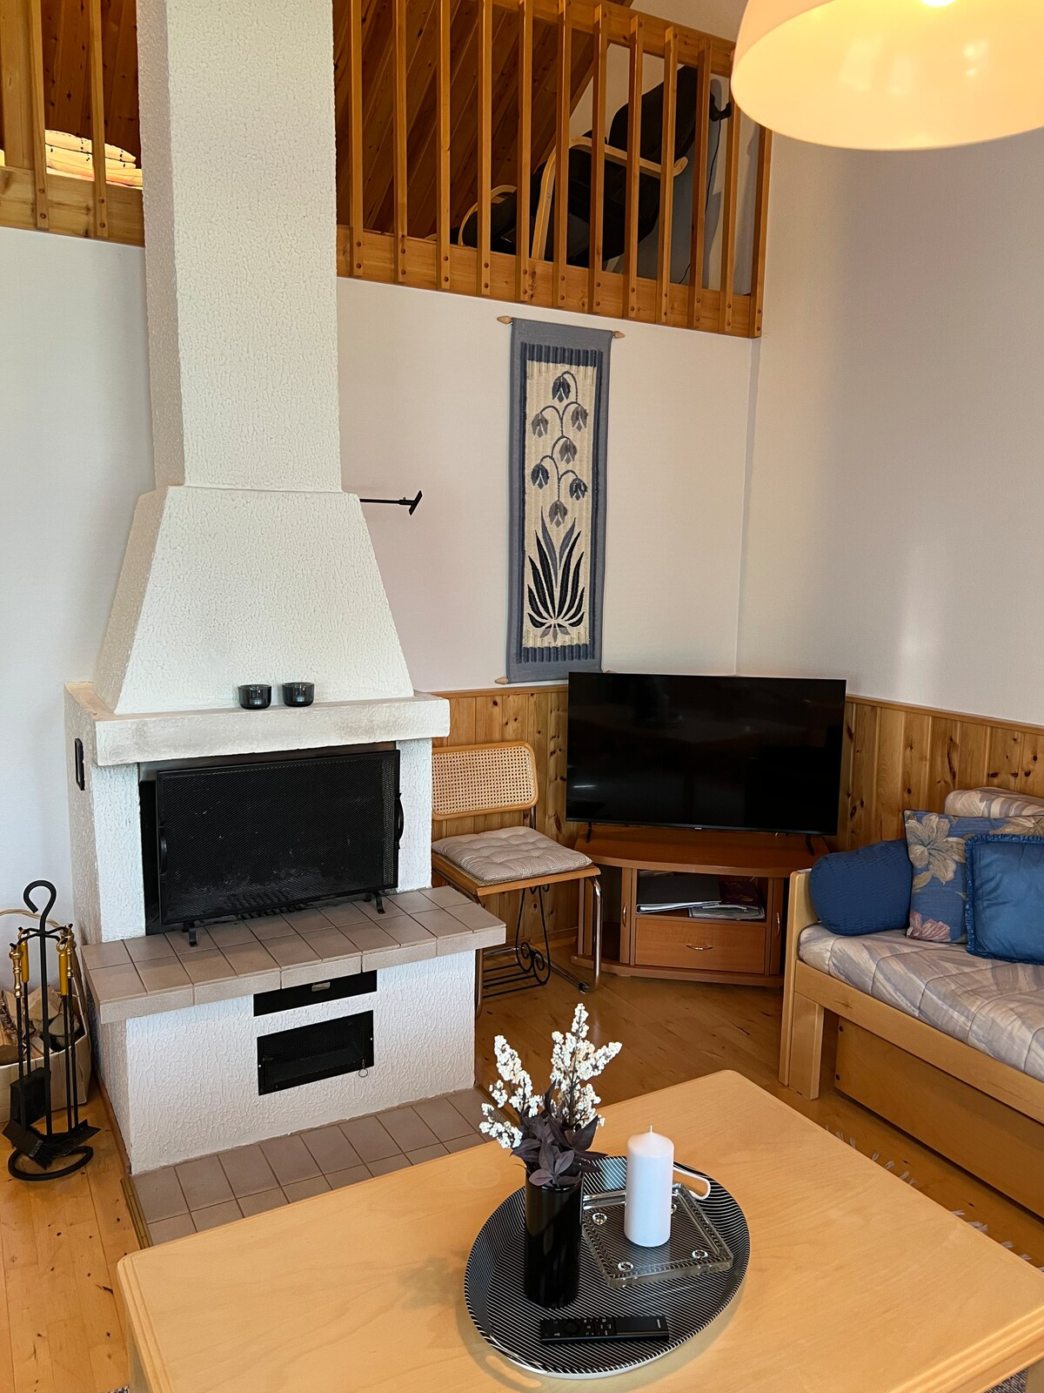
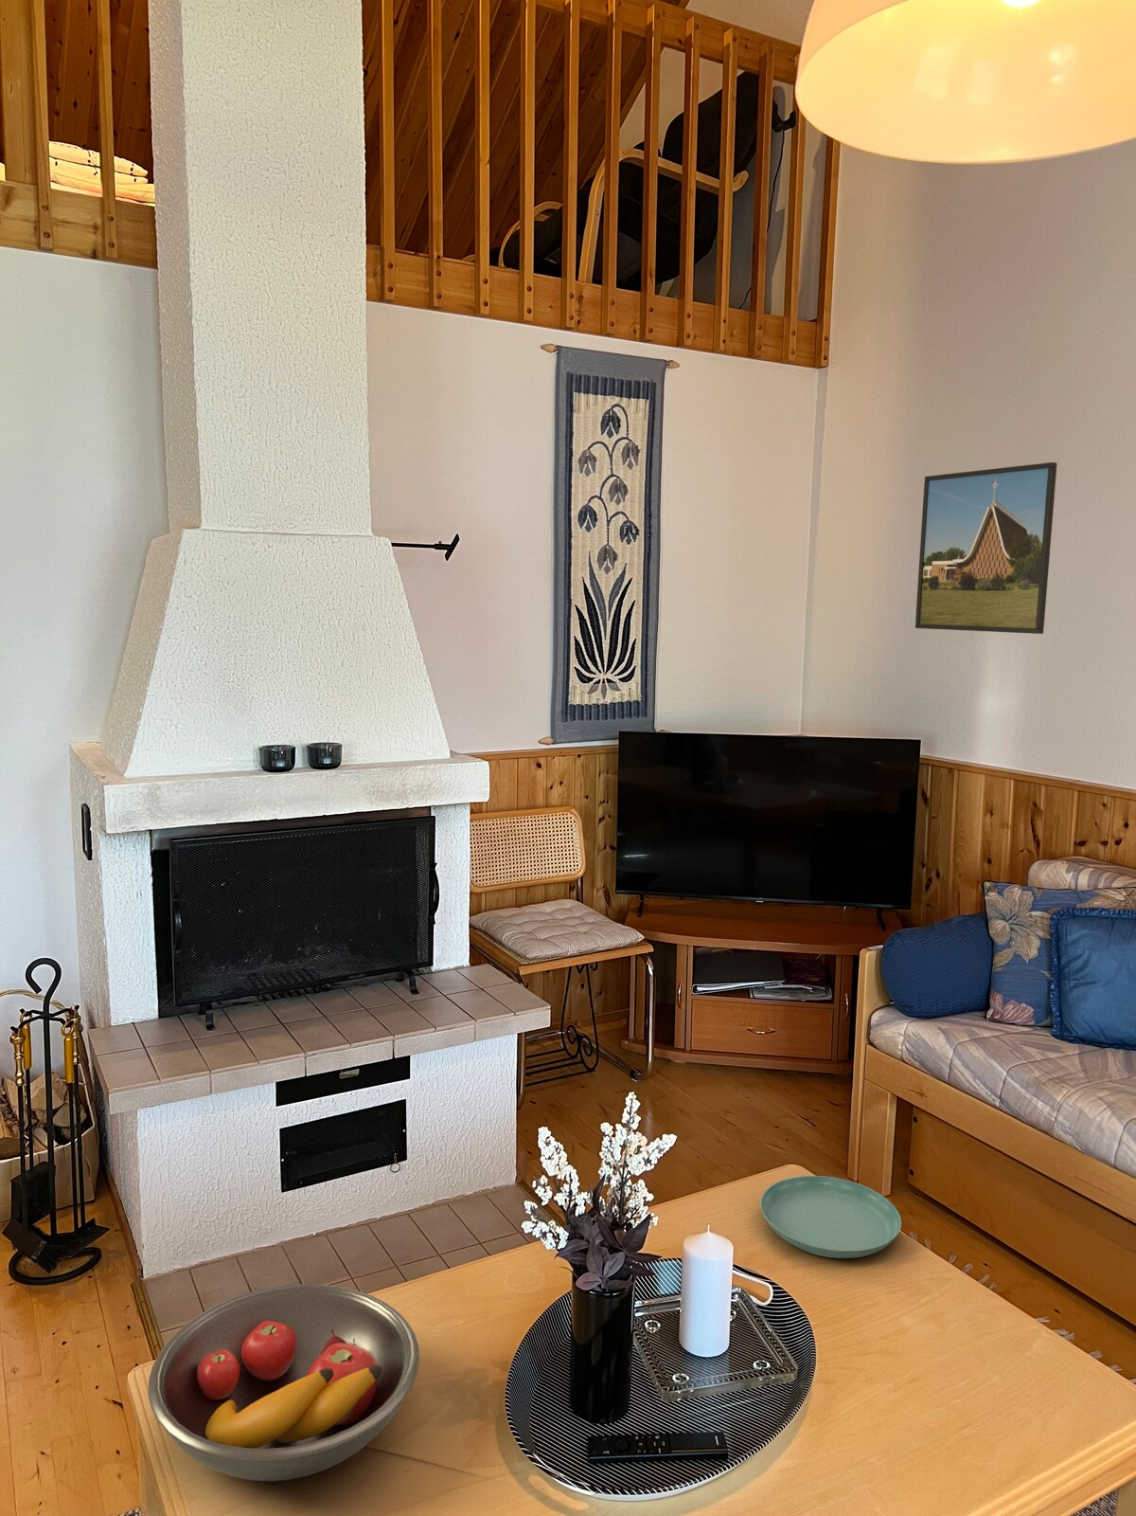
+ fruit bowl [148,1283,420,1481]
+ saucer [759,1175,902,1259]
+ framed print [914,462,1058,635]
